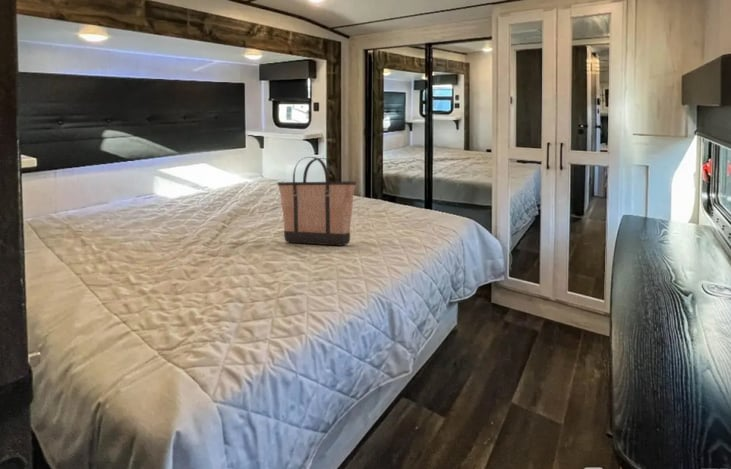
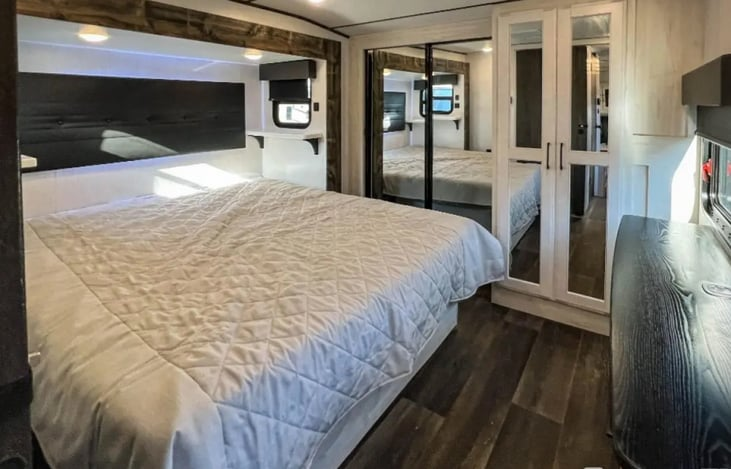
- shopping bag [277,156,357,247]
